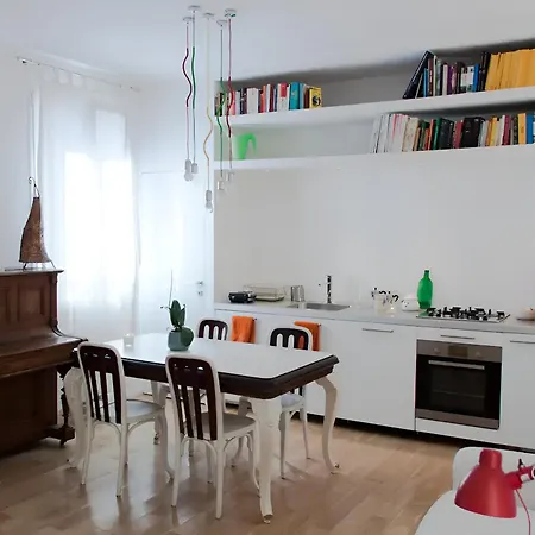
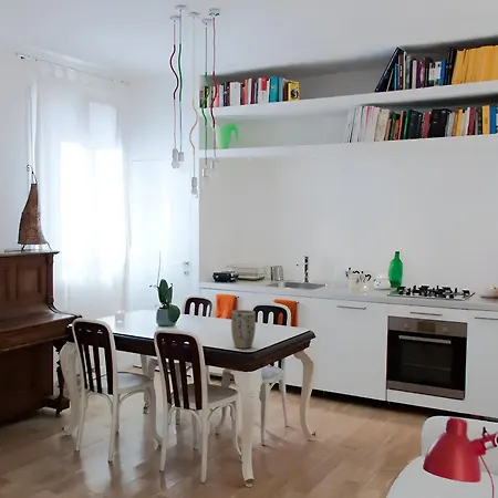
+ plant pot [230,309,257,350]
